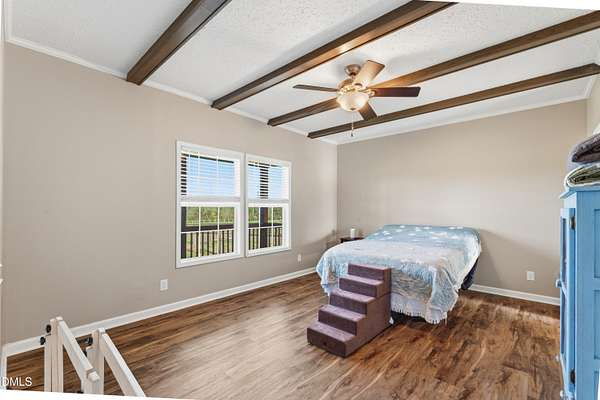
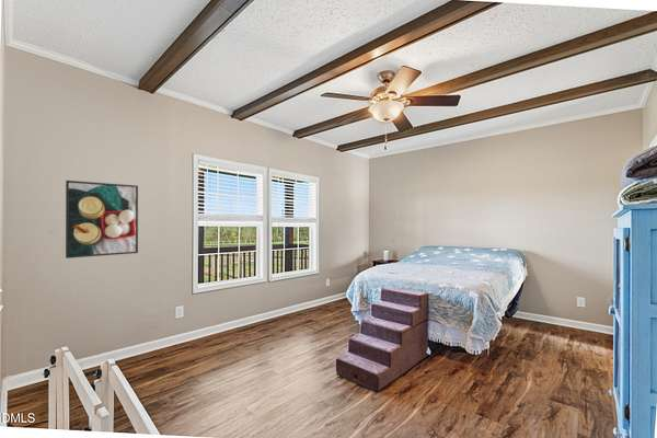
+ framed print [65,180,139,260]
